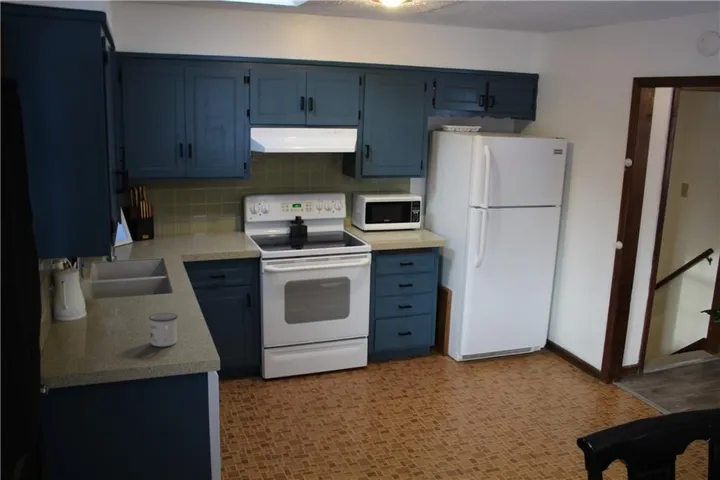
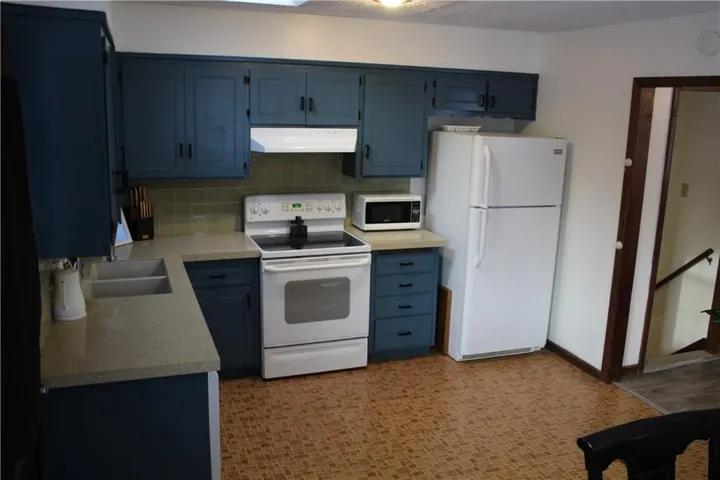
- mug [148,312,179,348]
